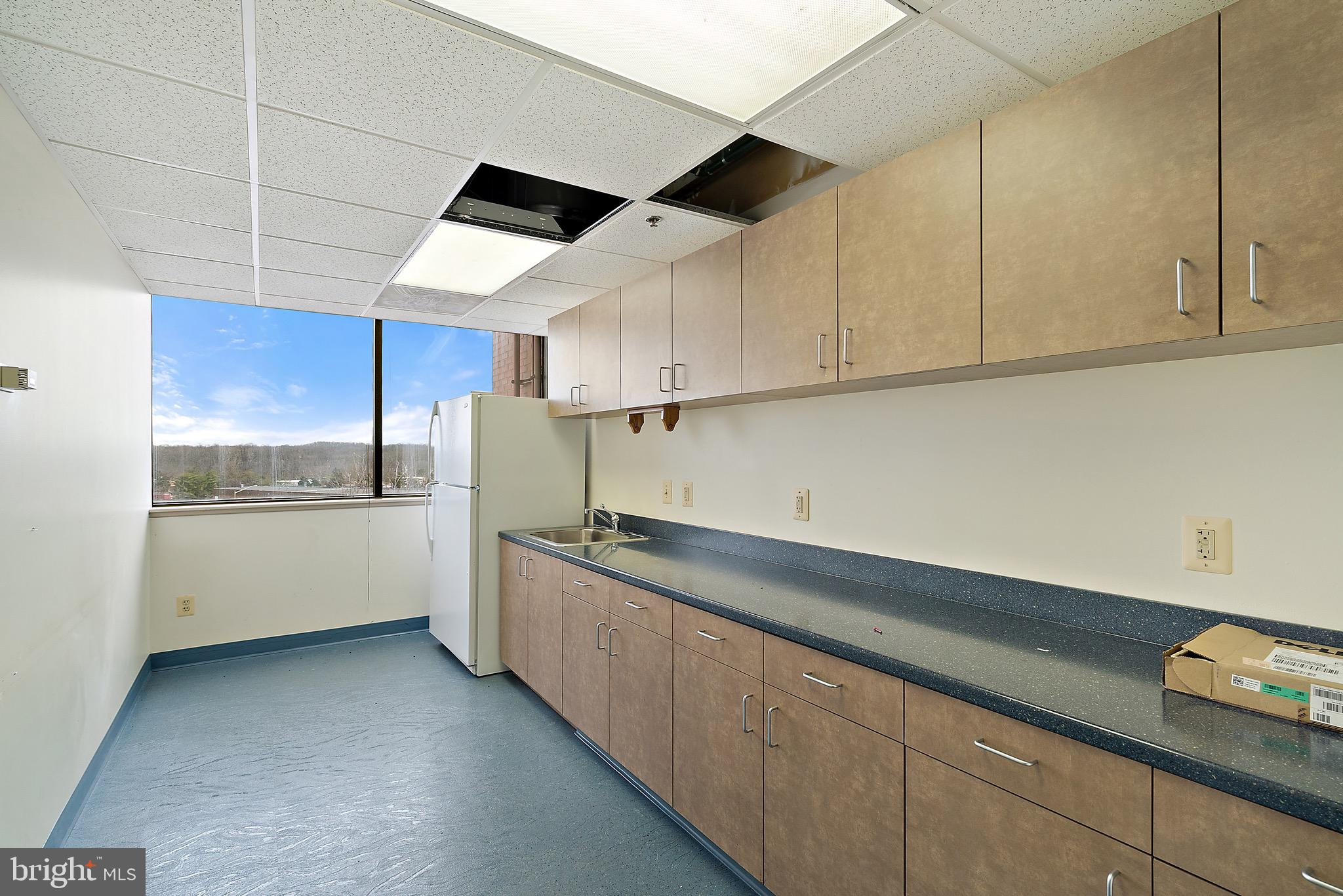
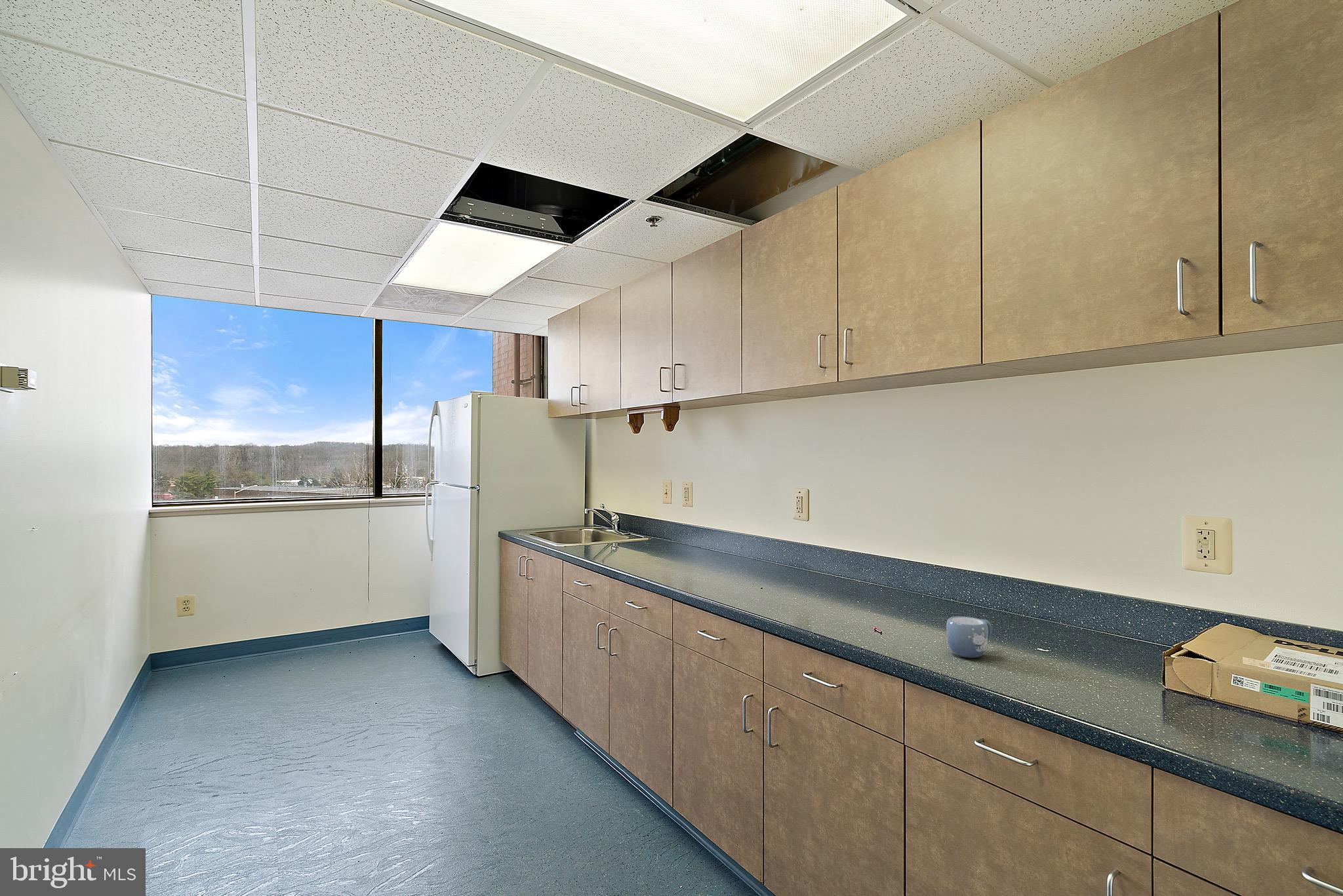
+ mug [946,615,992,659]
